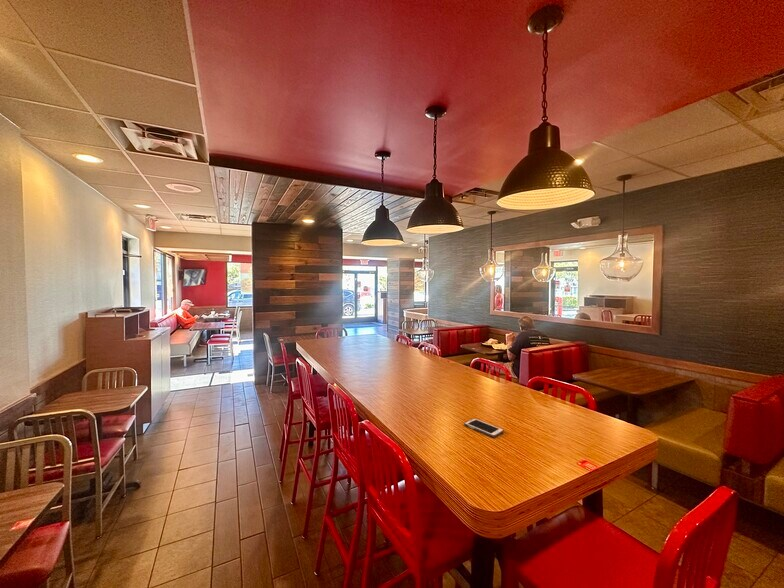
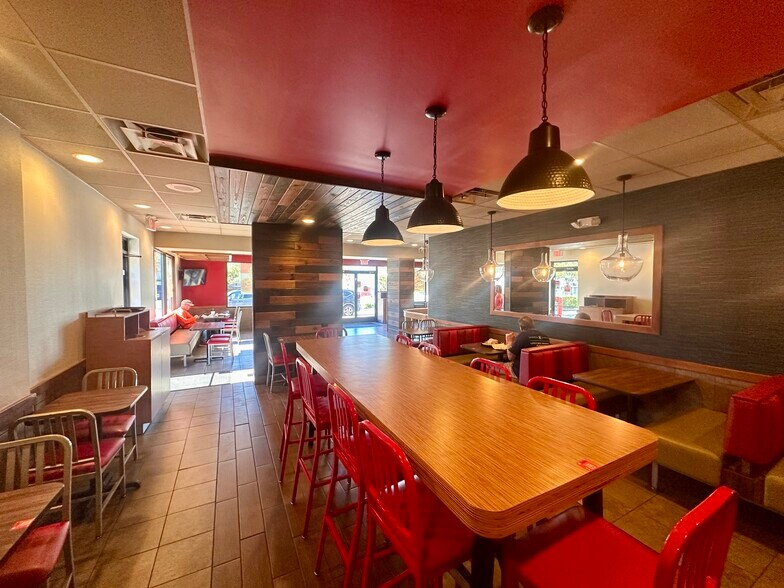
- cell phone [463,417,505,438]
